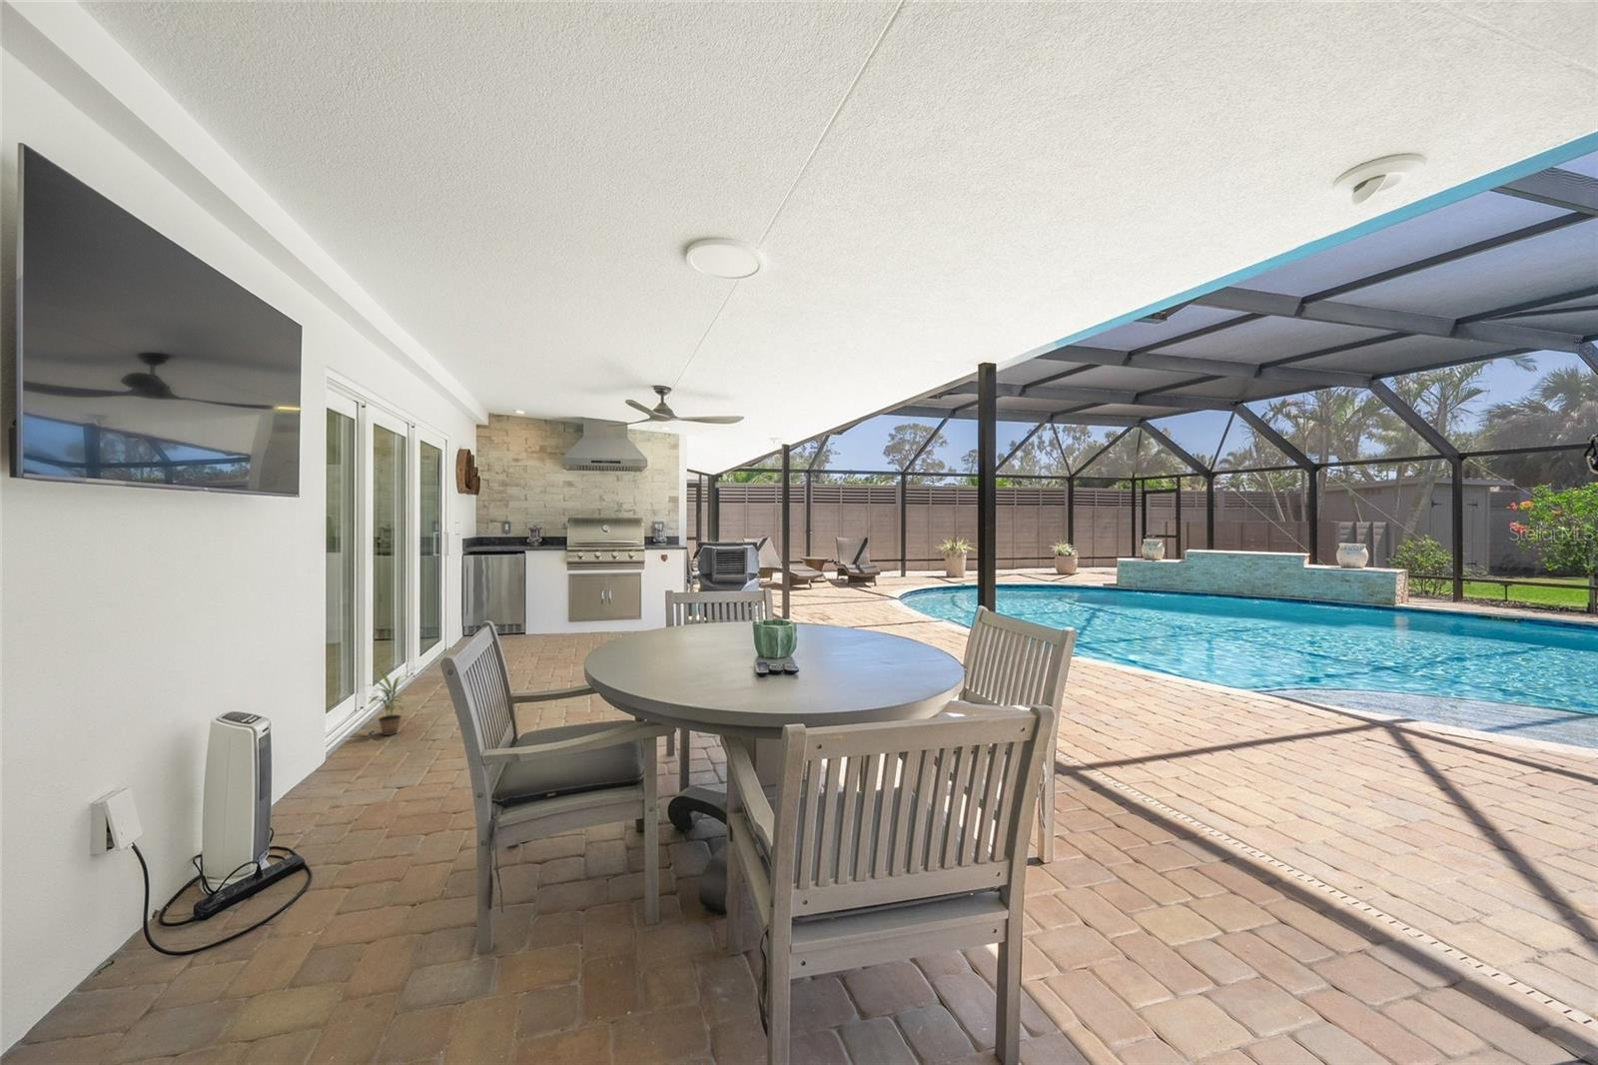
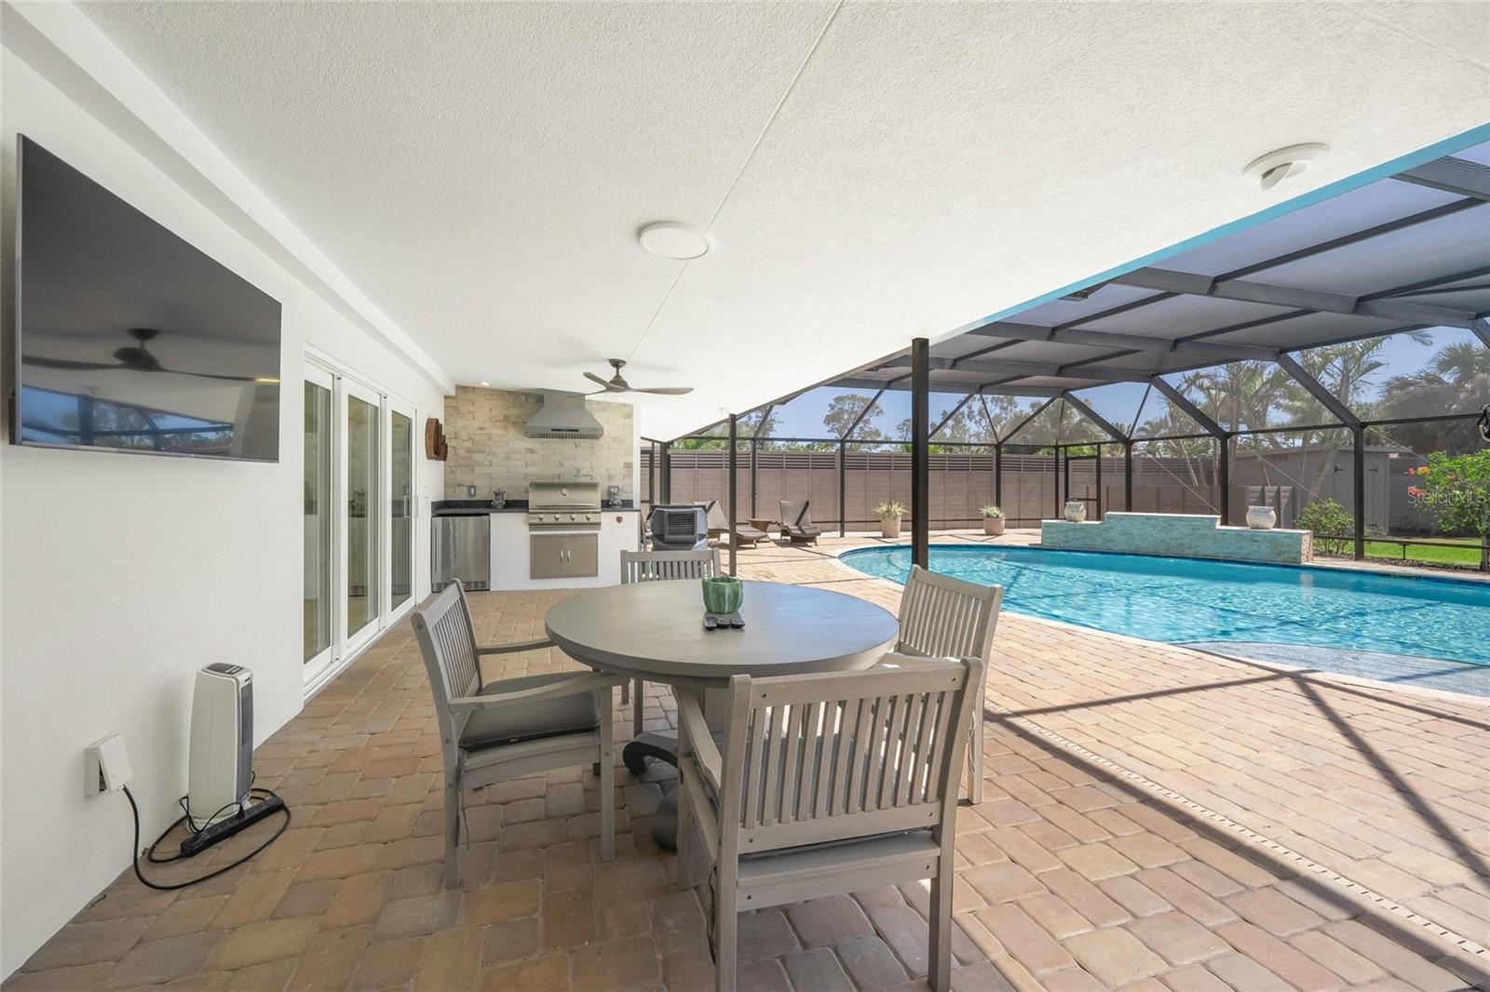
- potted plant [362,666,422,736]
